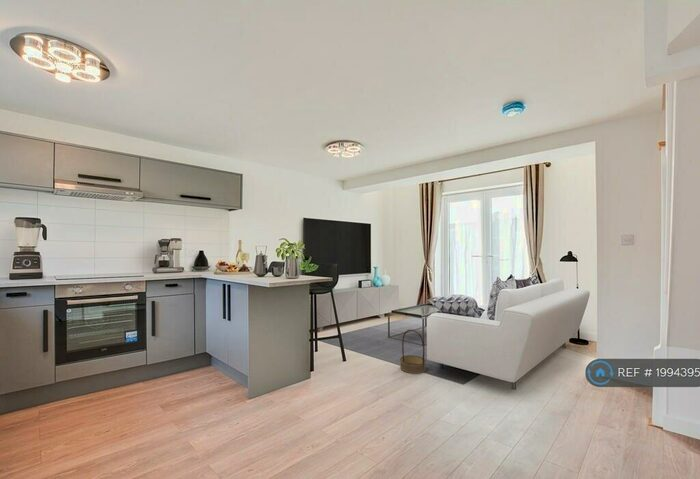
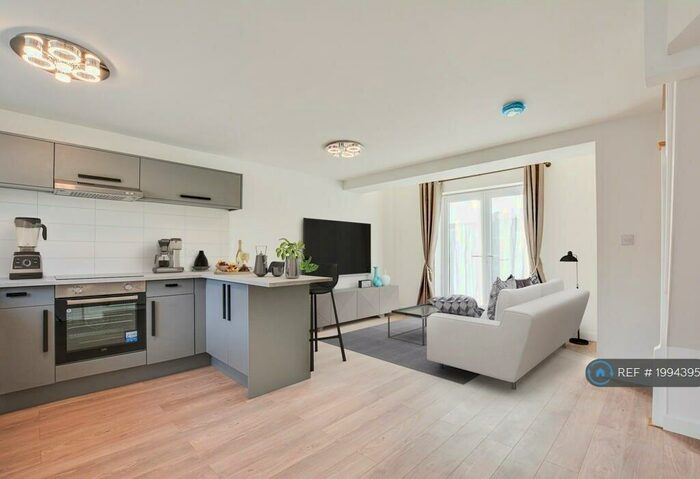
- basket [399,329,427,375]
